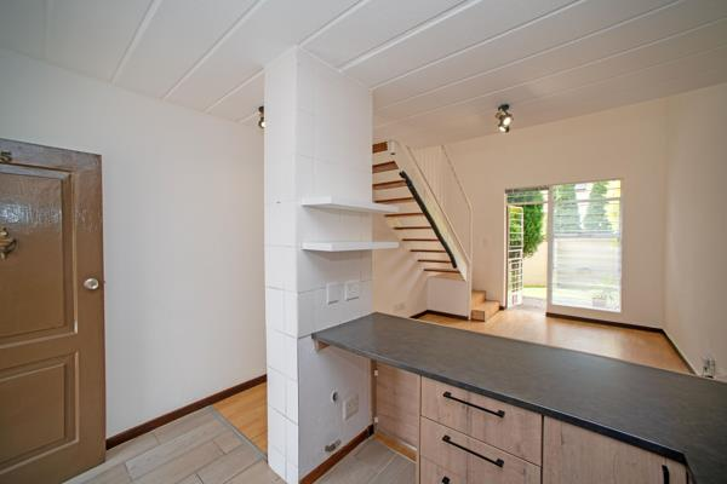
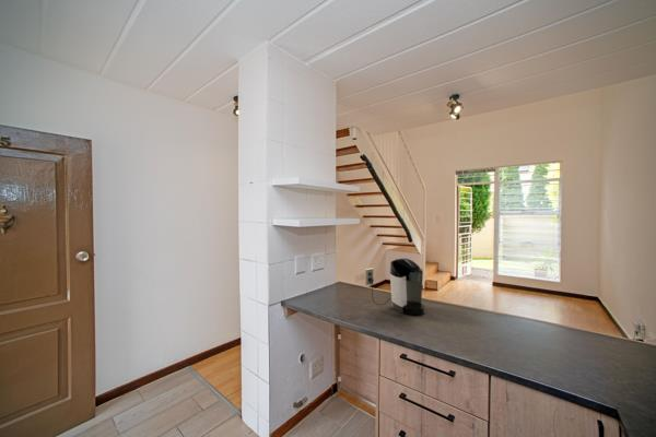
+ coffee maker [365,257,426,316]
